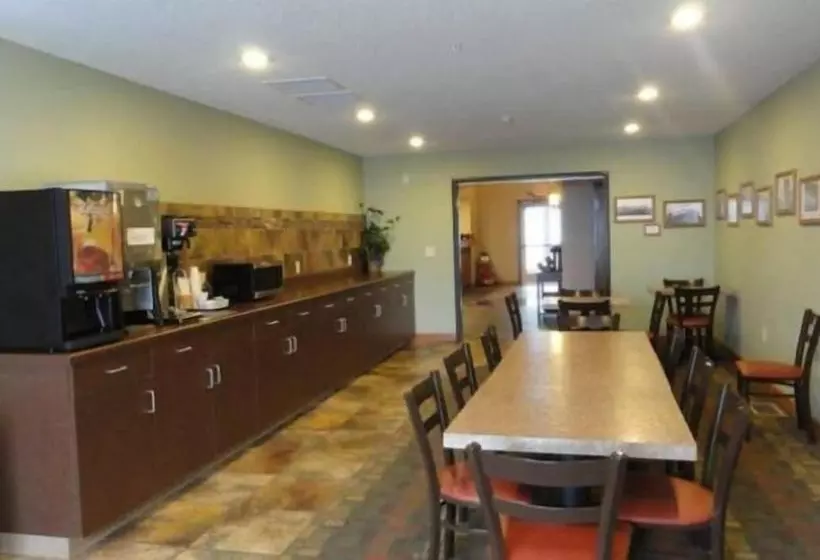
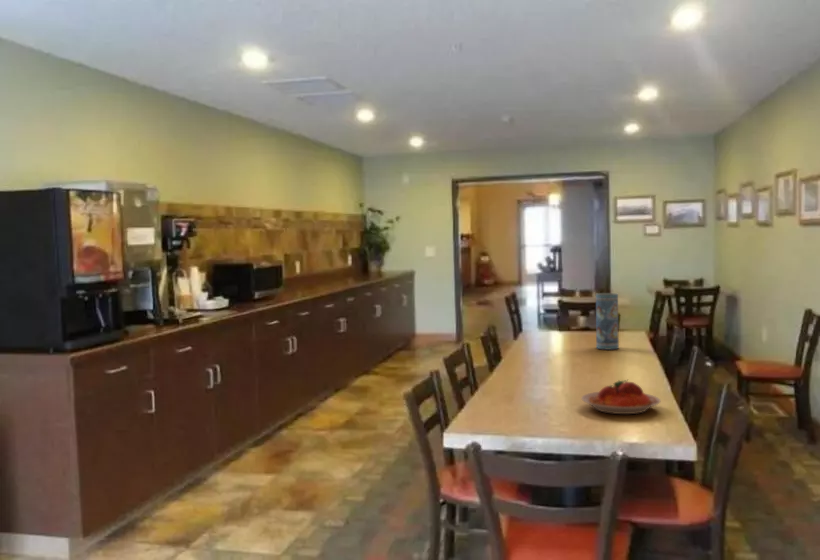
+ plate [580,379,662,415]
+ vase [595,292,620,351]
